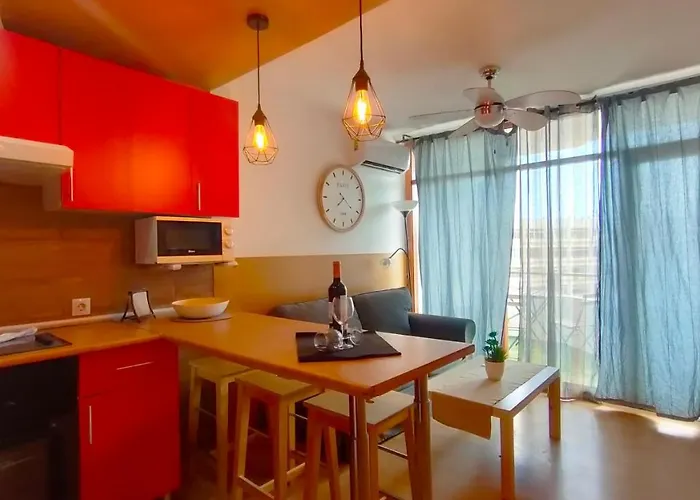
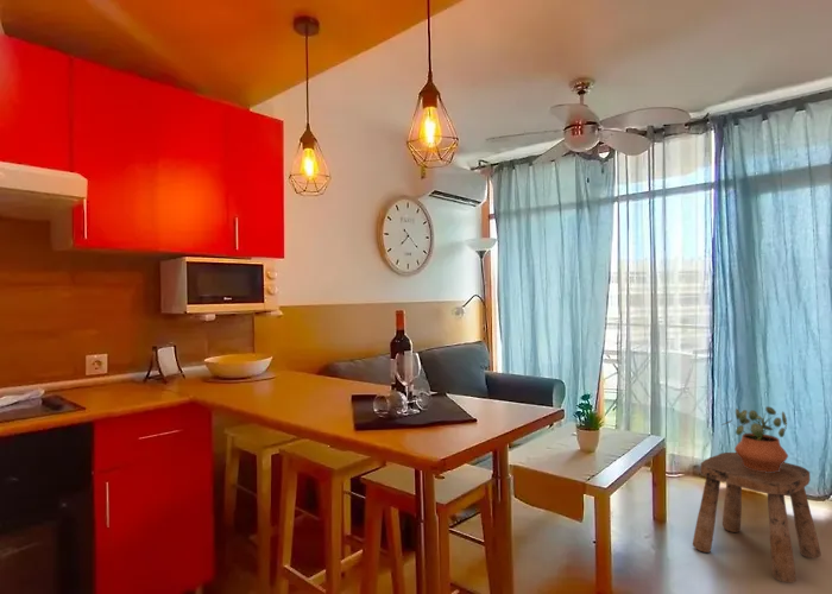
+ stool [692,451,822,584]
+ potted plant [720,405,789,473]
